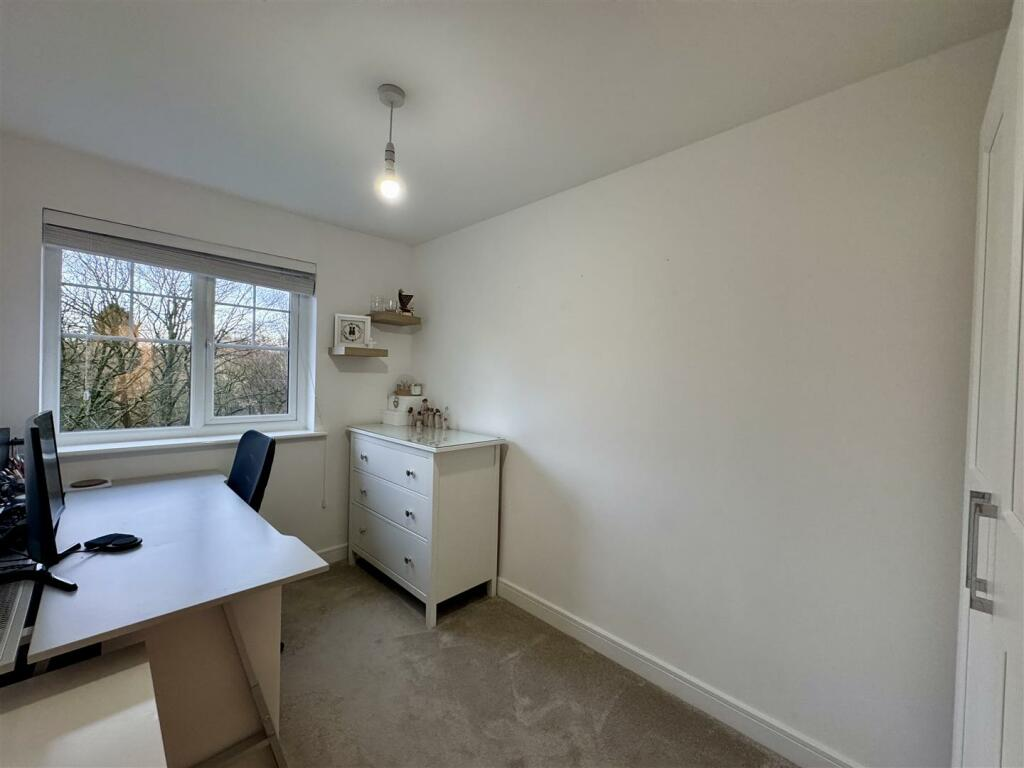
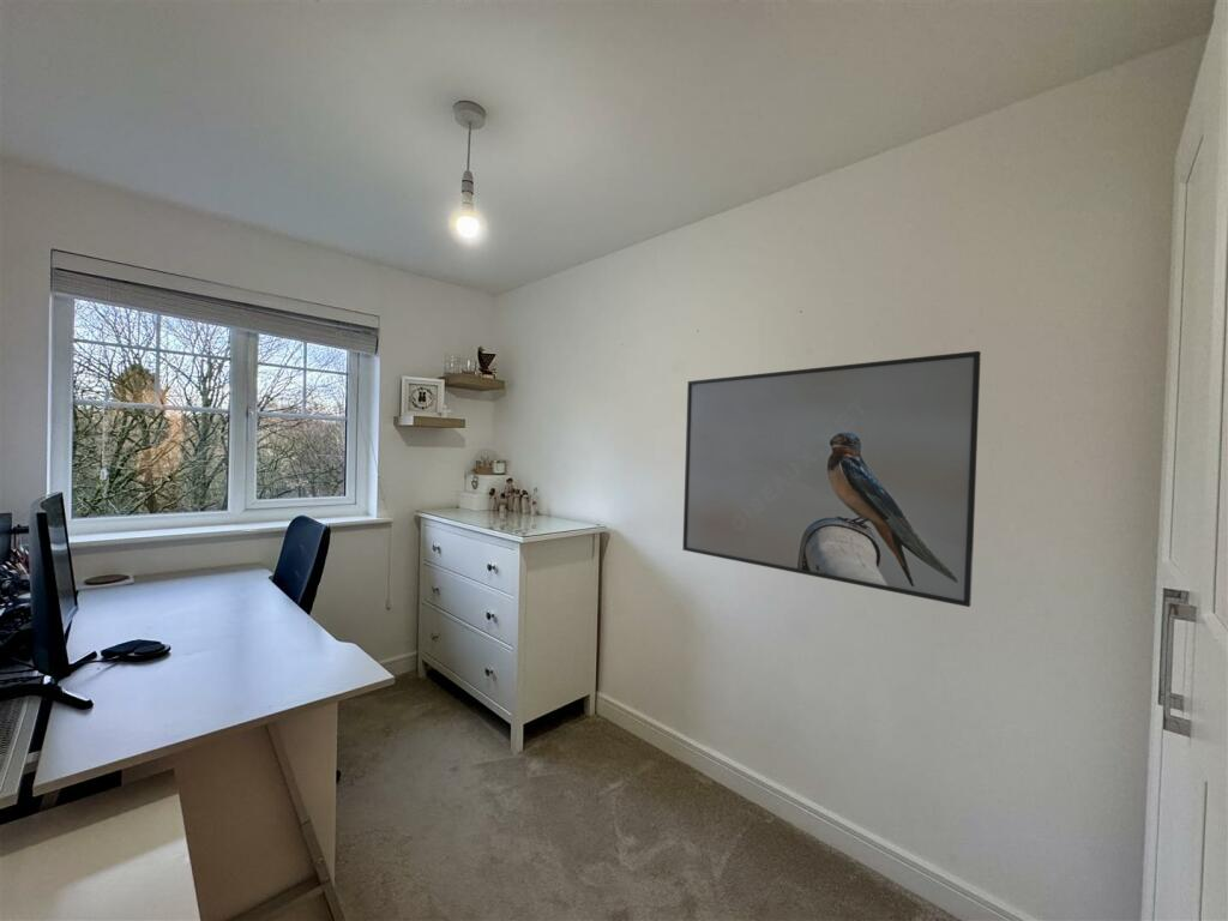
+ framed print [681,350,982,608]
